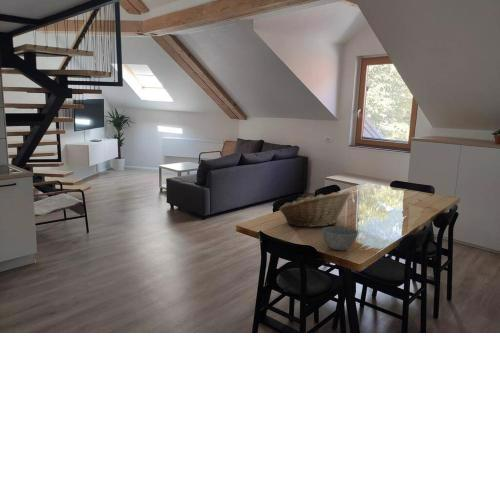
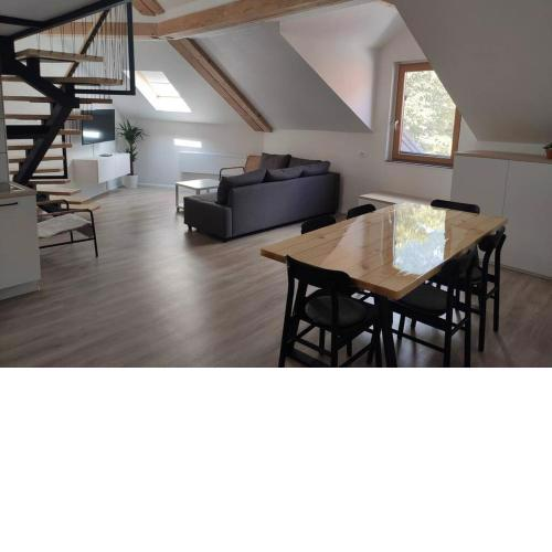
- bowl [321,226,359,251]
- fruit basket [278,190,352,228]
